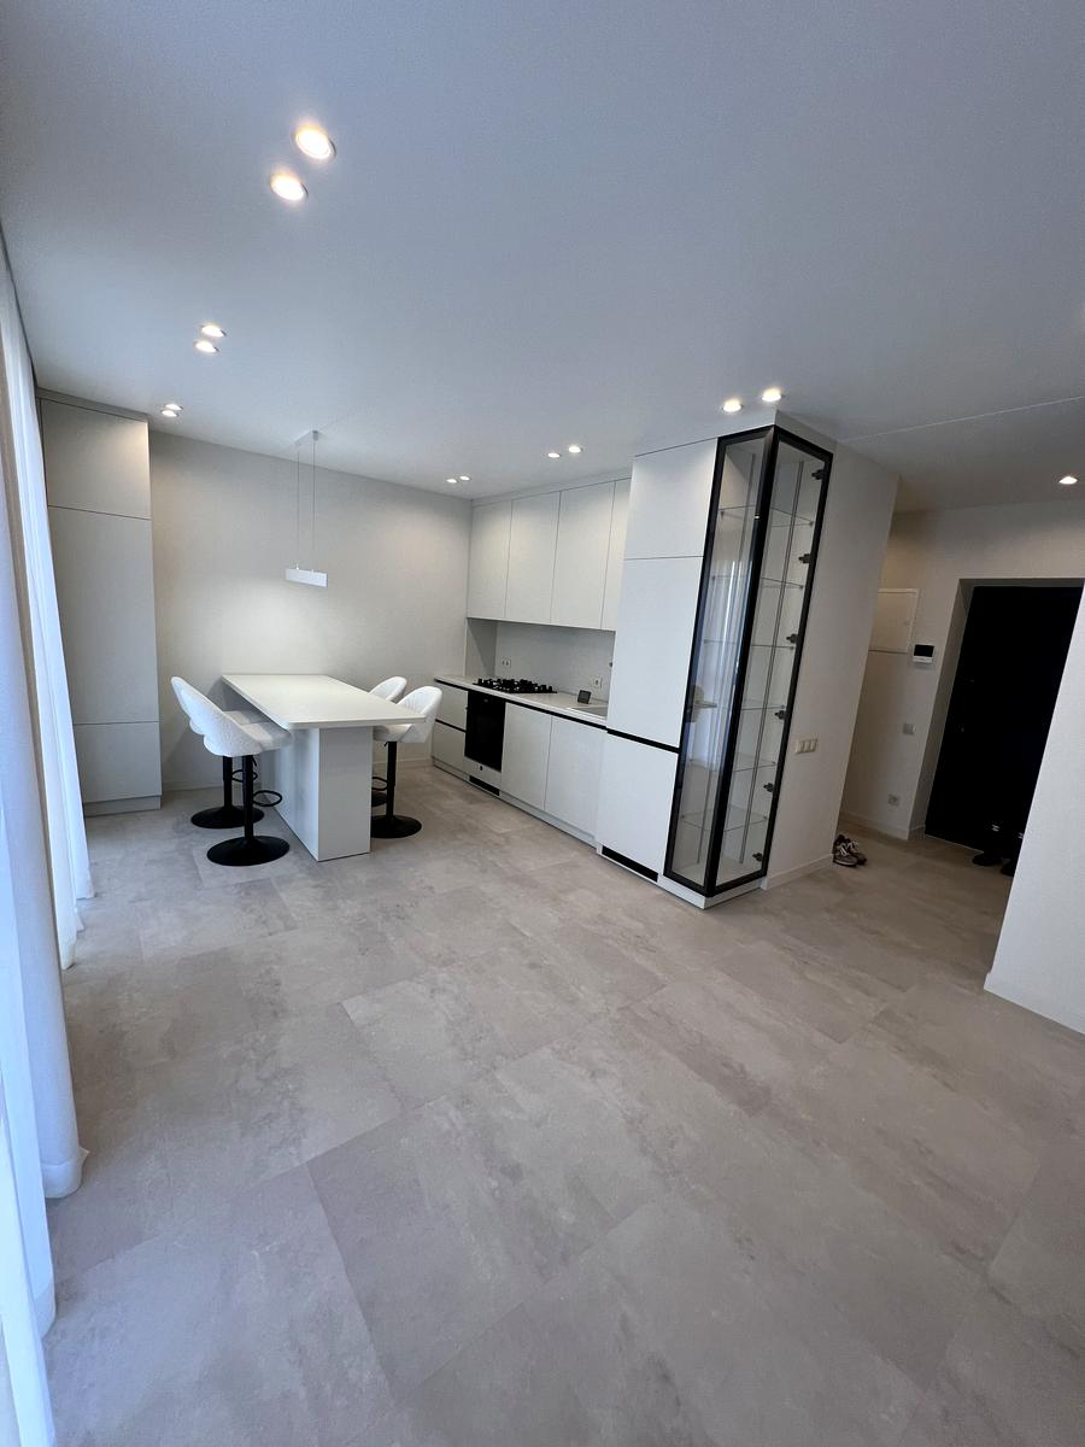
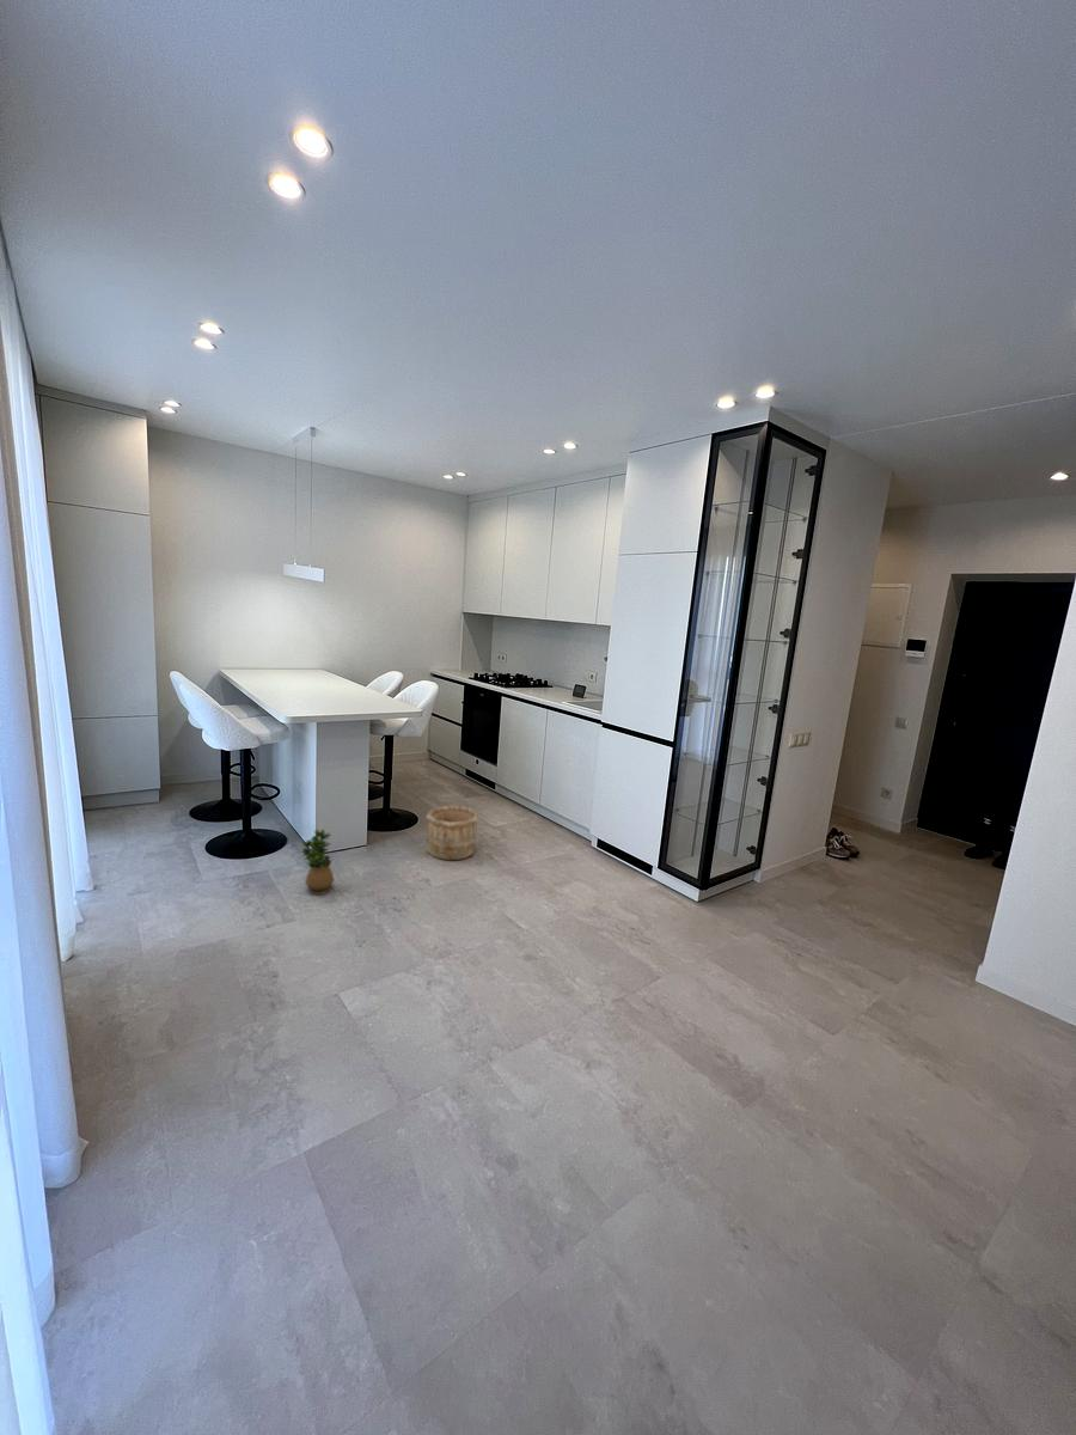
+ wooden bucket [424,805,479,862]
+ potted plant [300,828,335,896]
